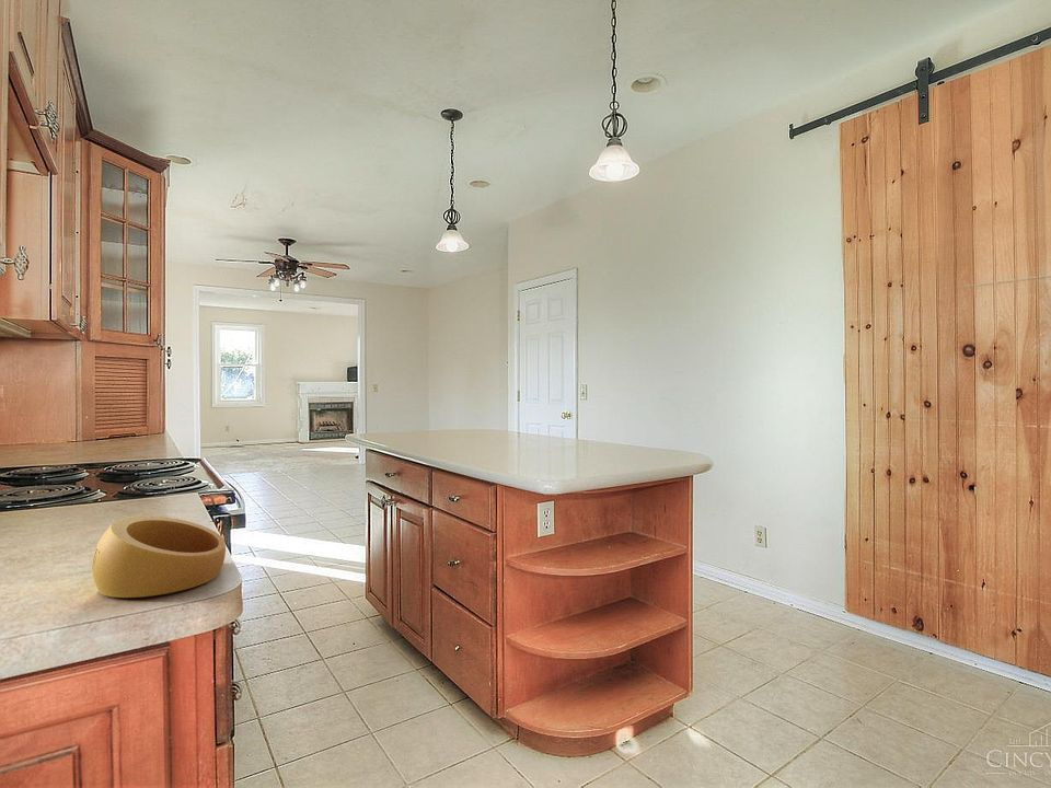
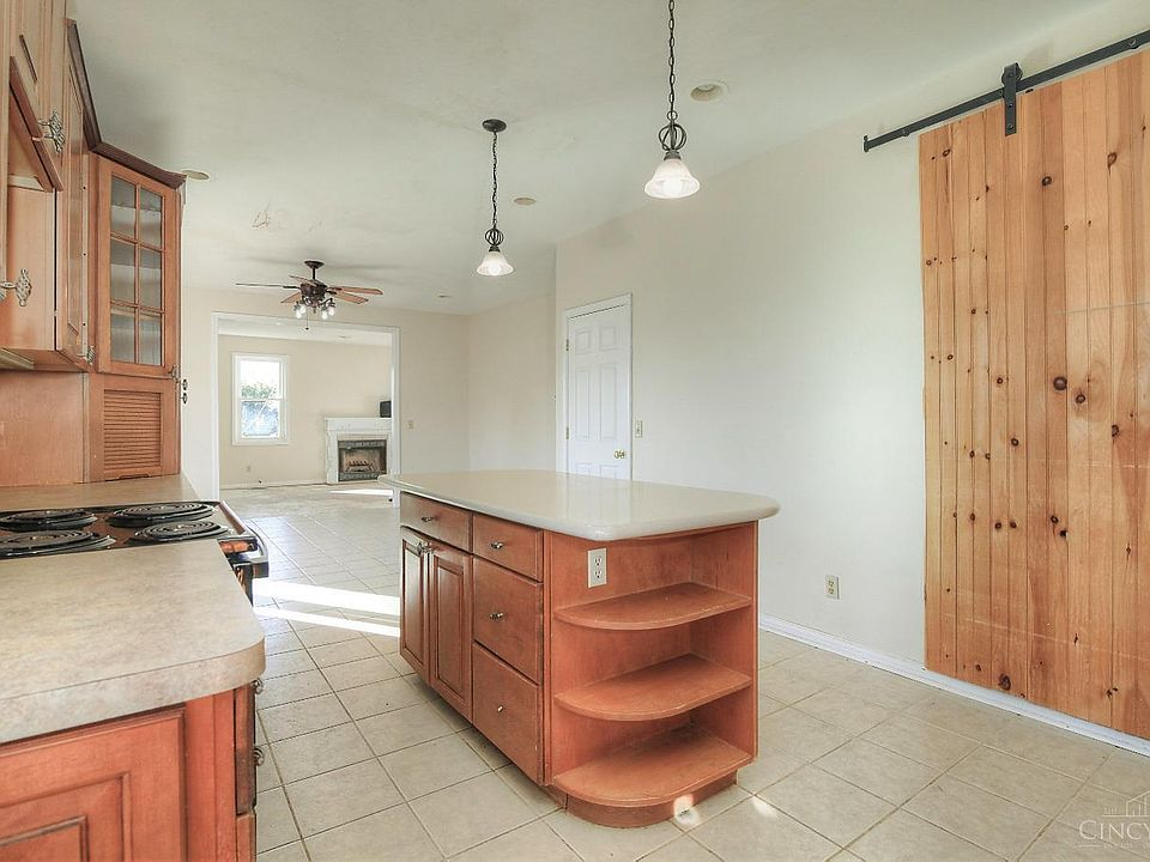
- ring [91,514,227,599]
